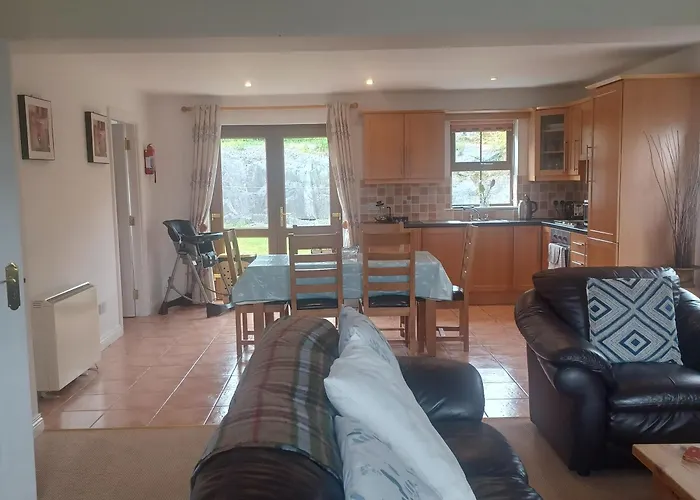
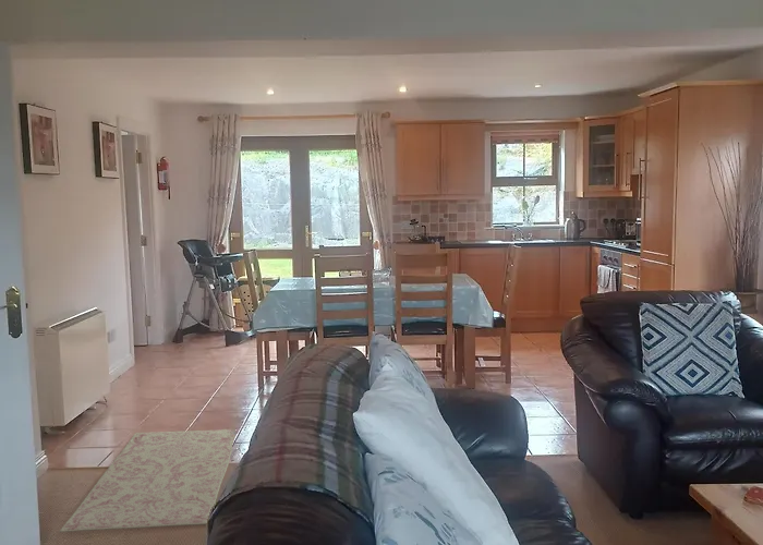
+ rug [58,428,237,533]
